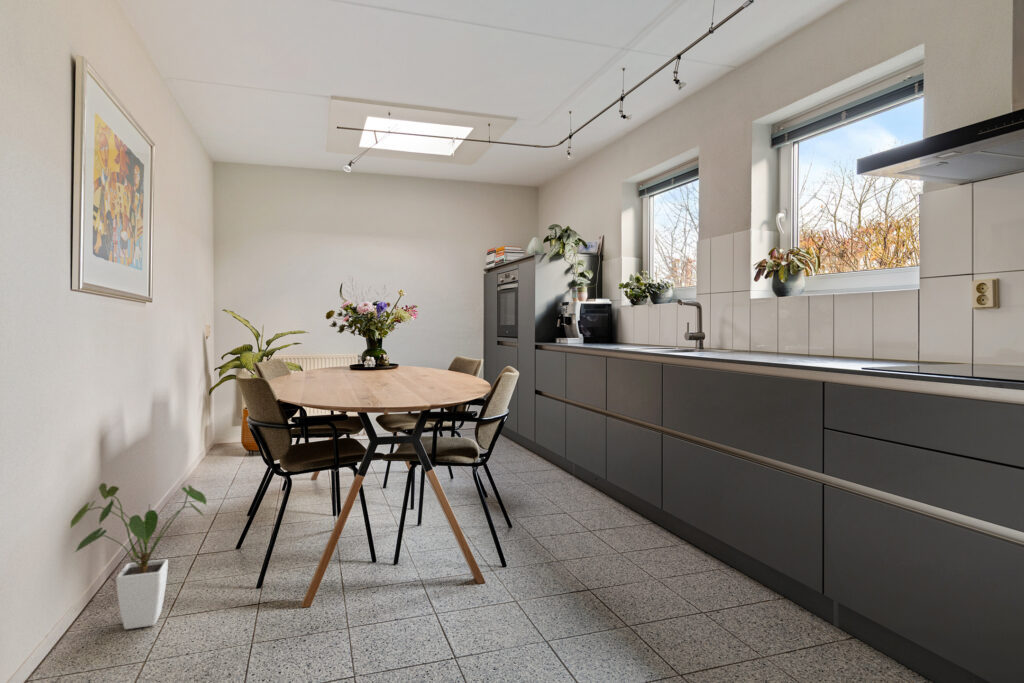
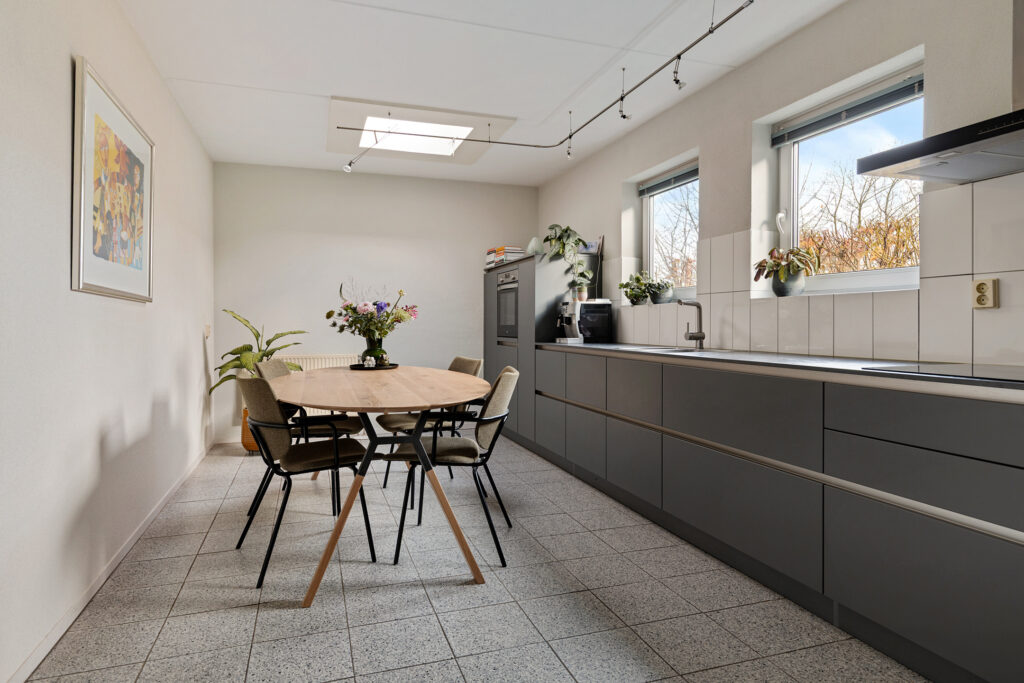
- house plant [68,482,208,630]
